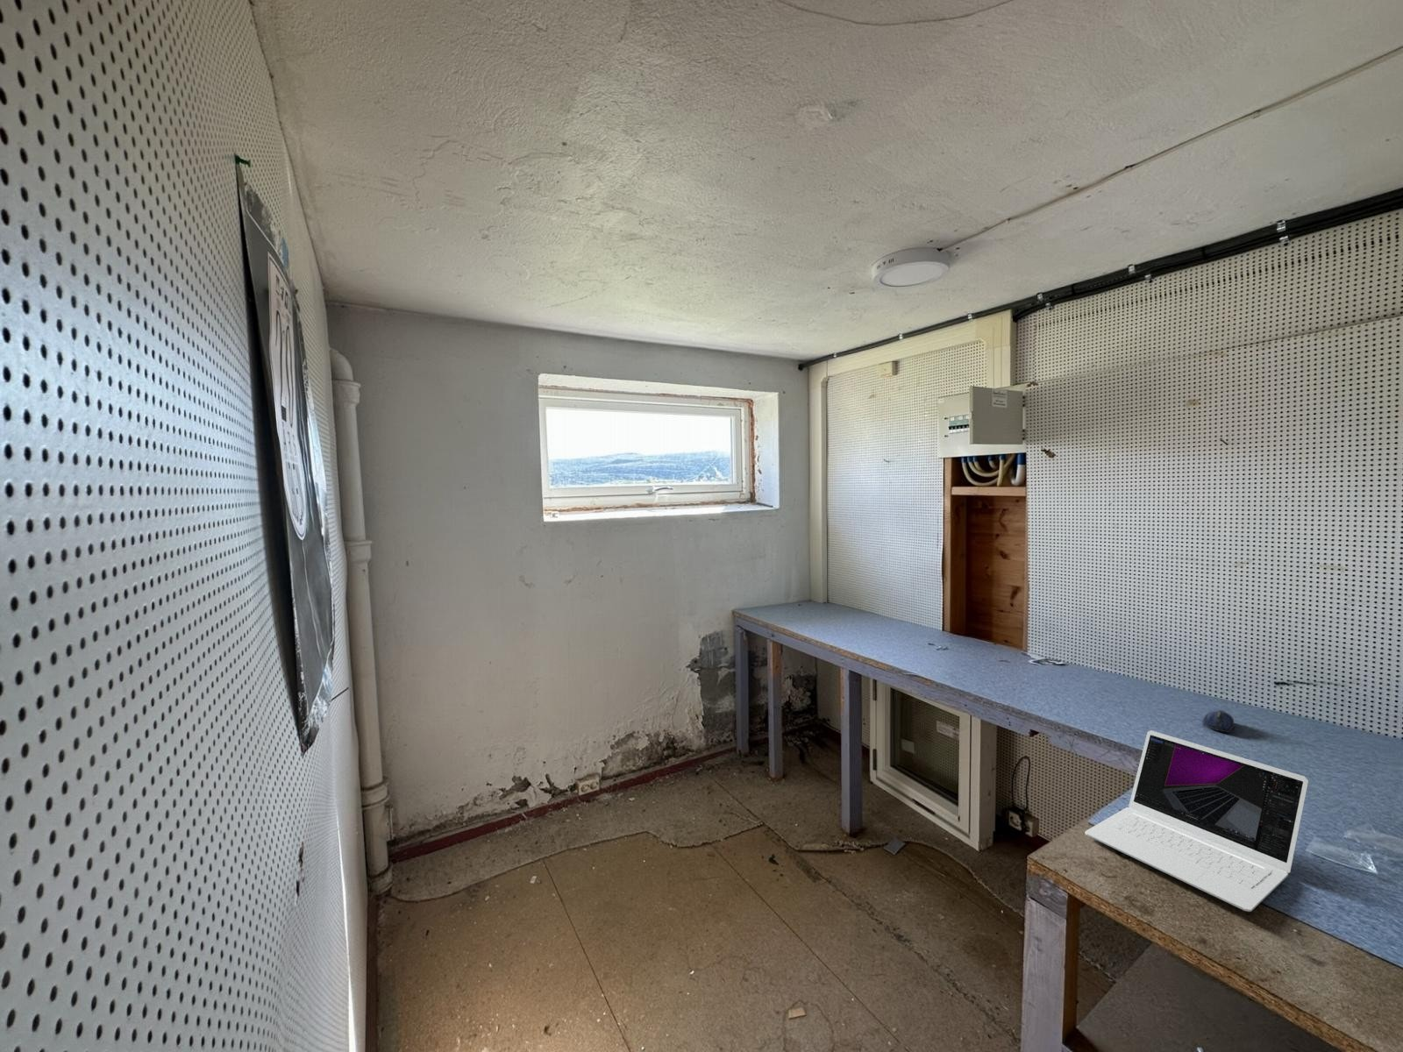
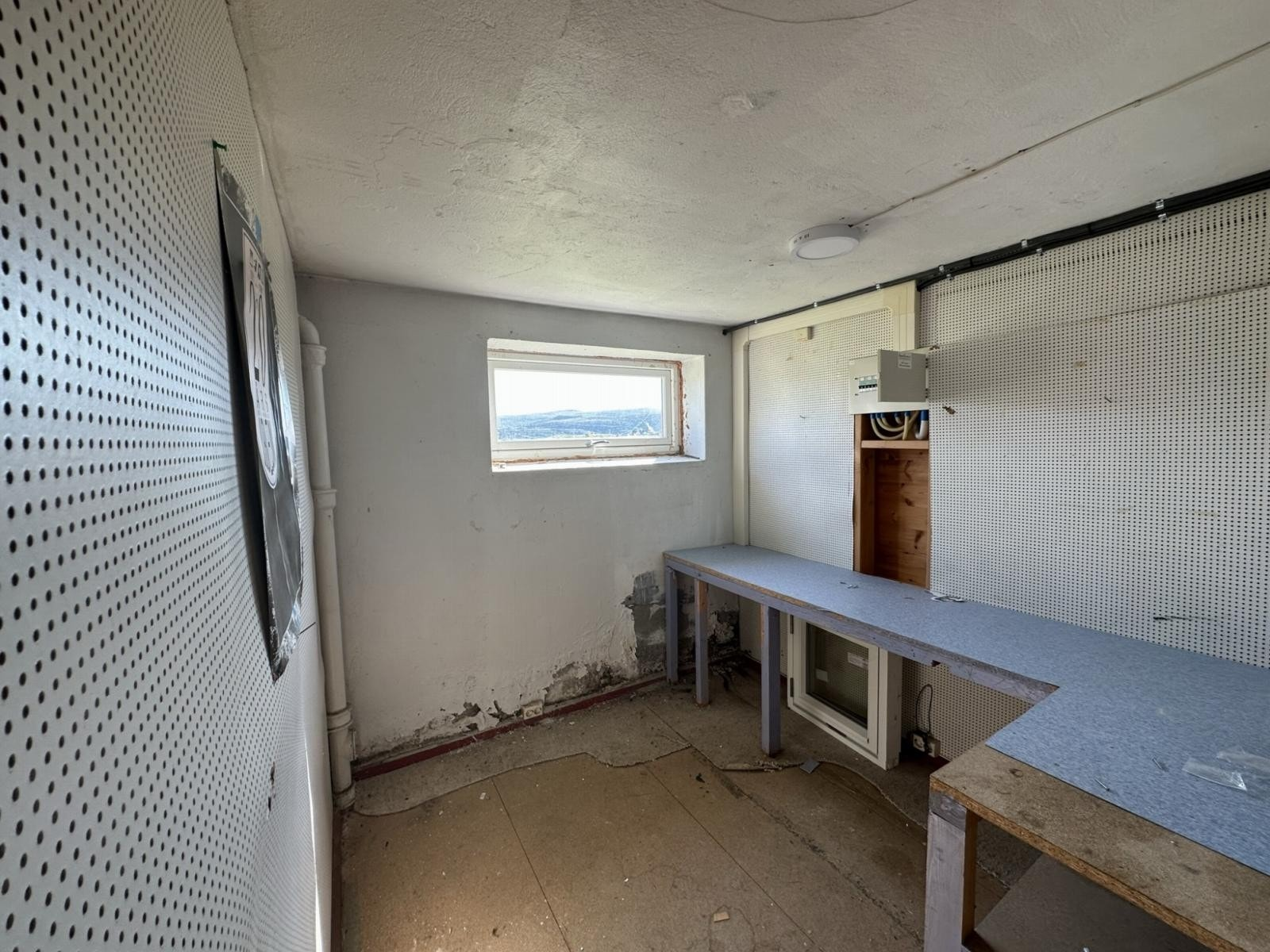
- laptop [1085,729,1309,913]
- computer mouse [1201,709,1236,734]
